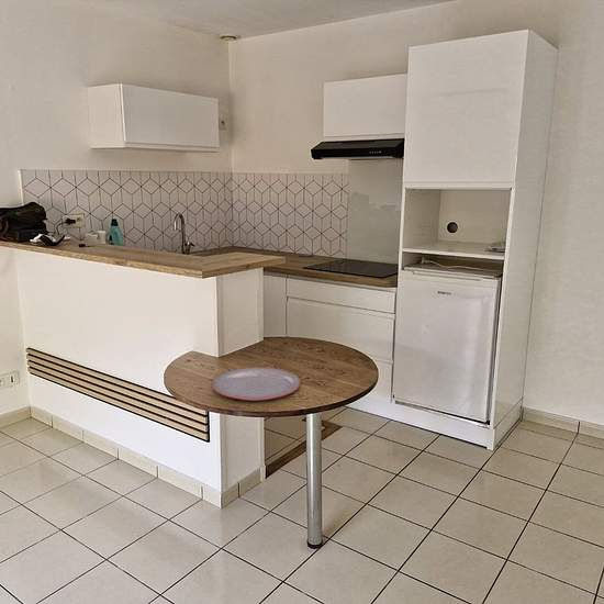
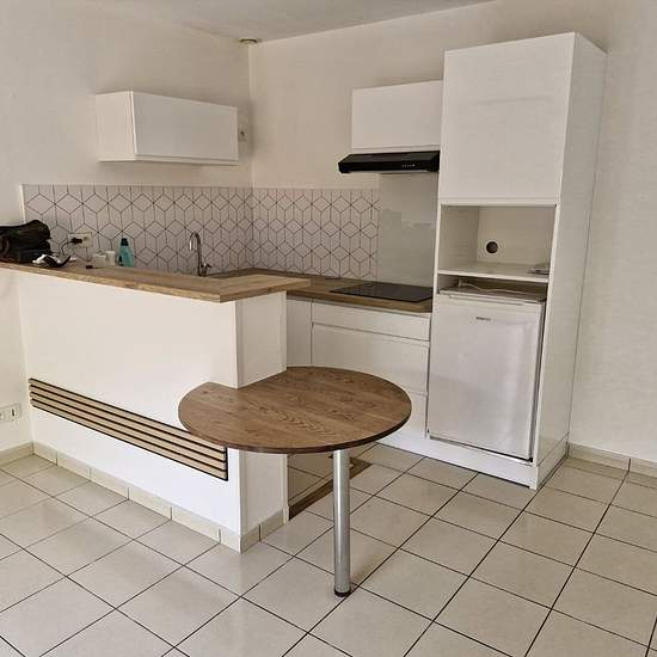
- plate [211,366,302,402]
